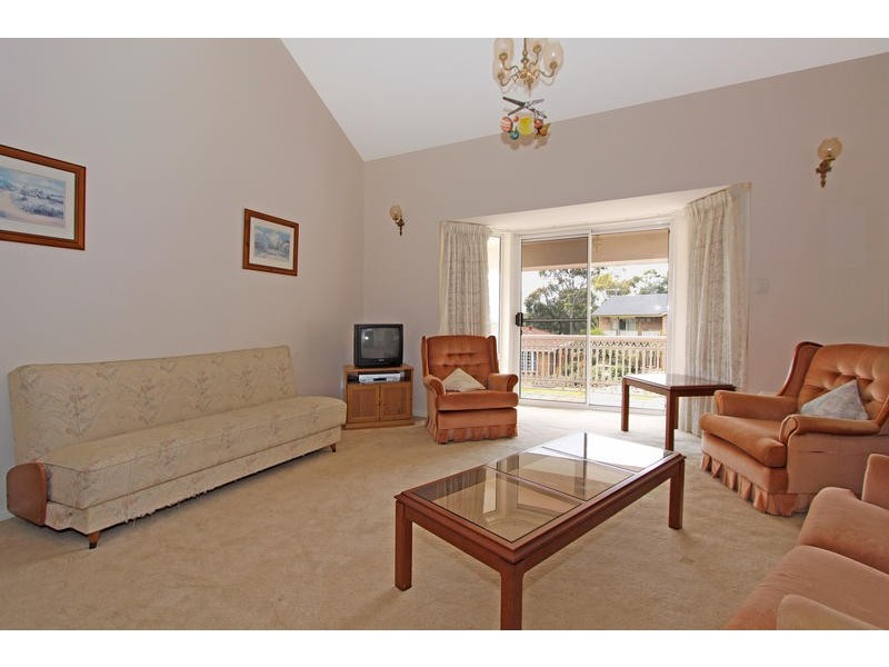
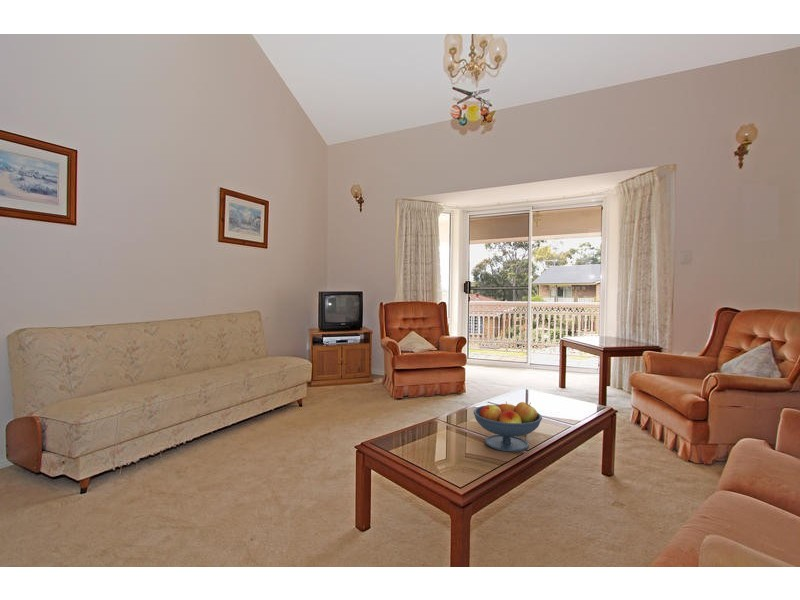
+ fruit bowl [473,401,543,453]
